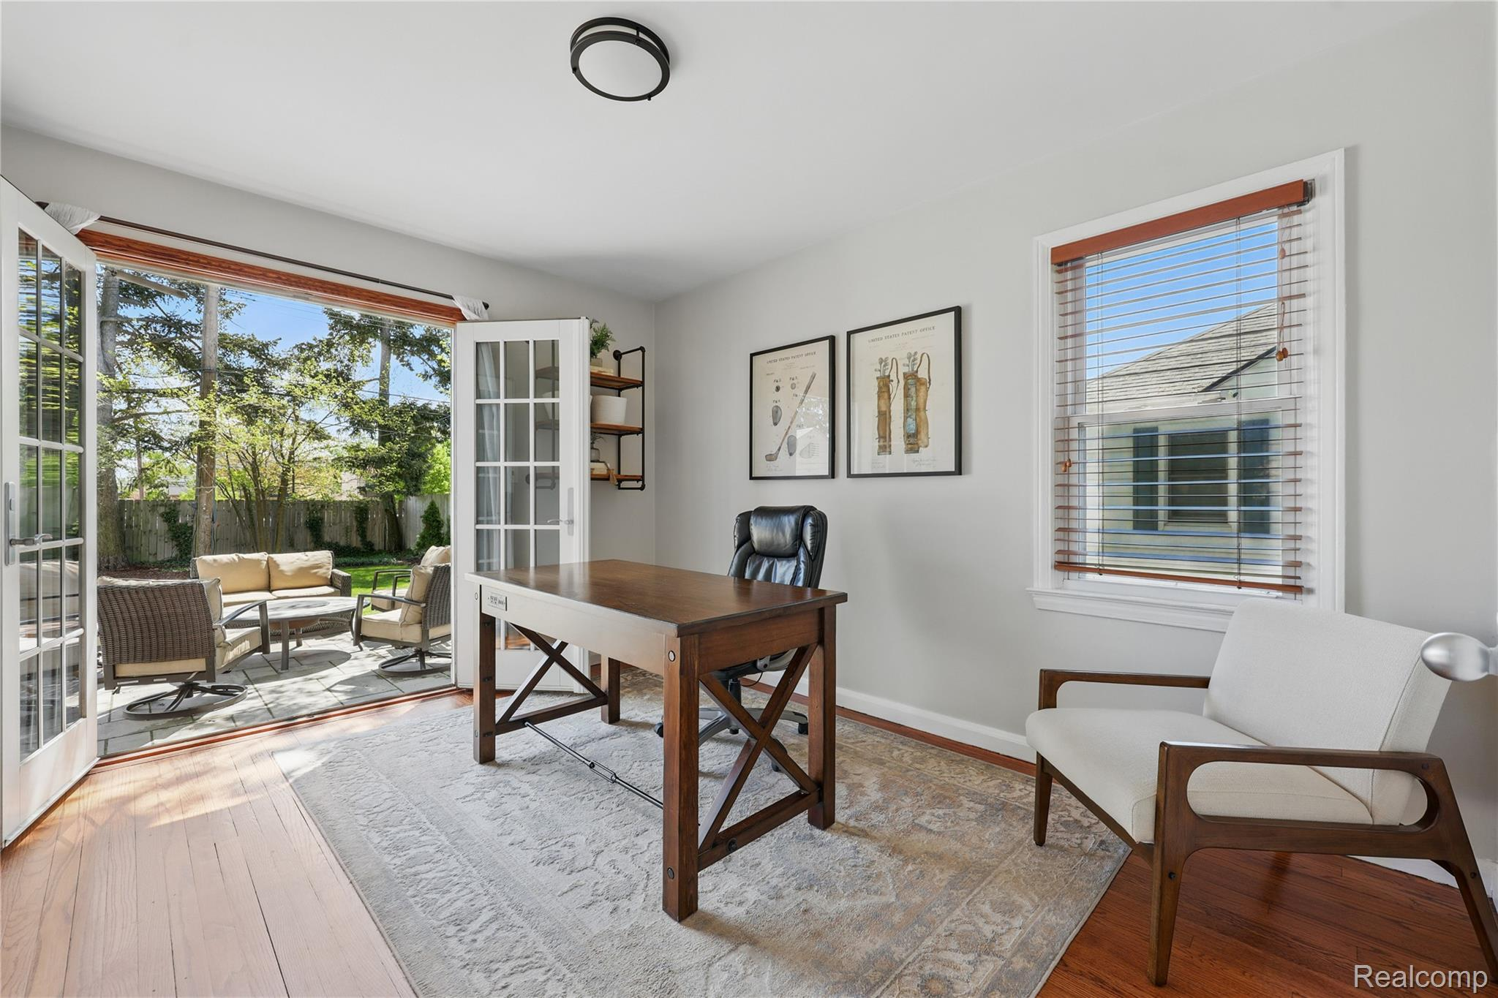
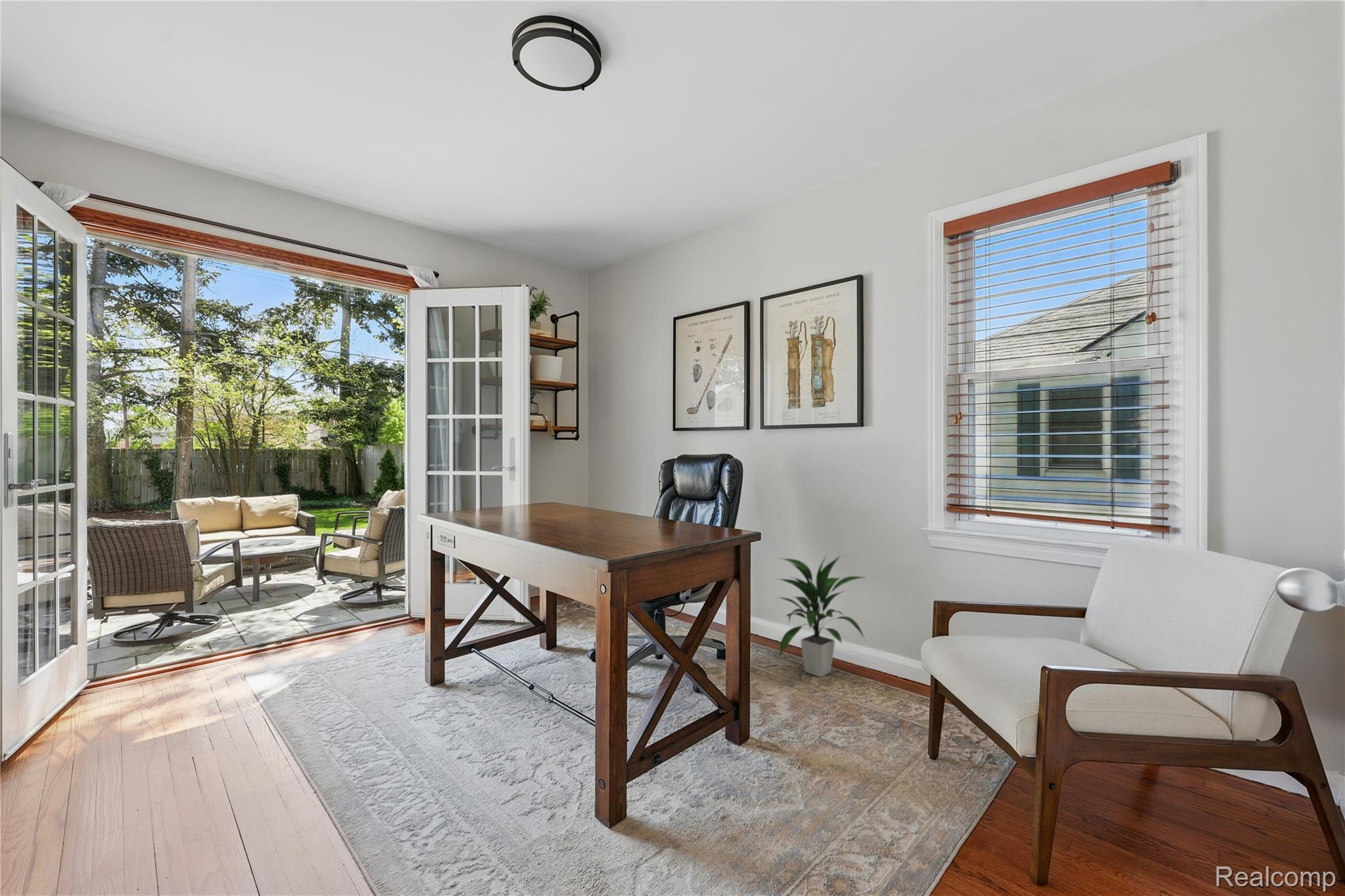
+ indoor plant [775,552,867,677]
